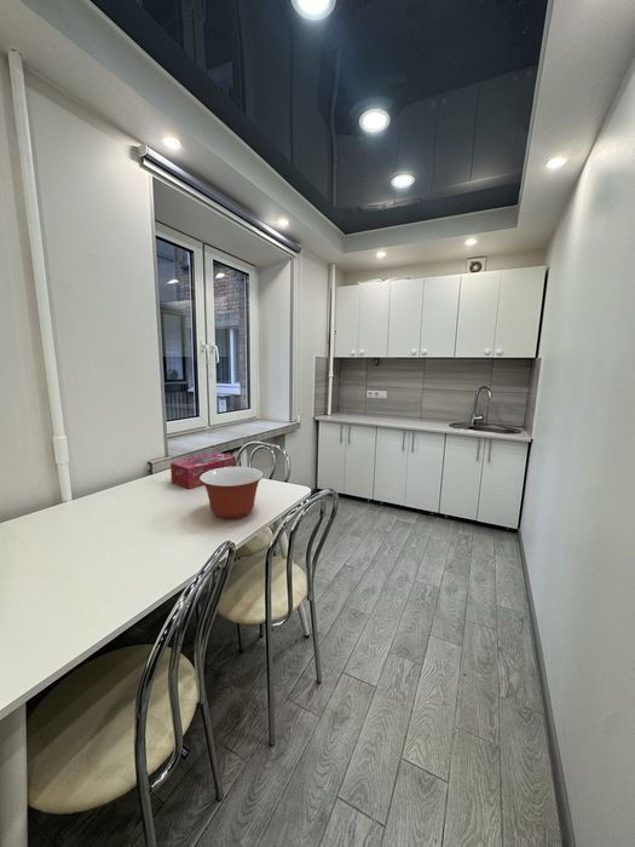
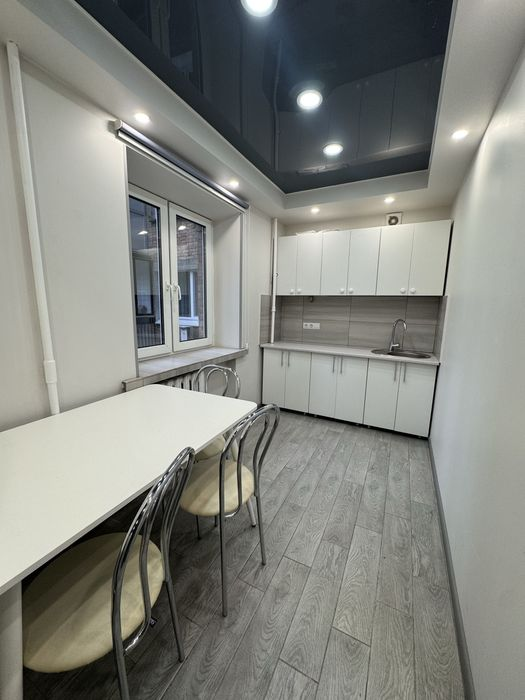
- tissue box [169,451,237,490]
- mixing bowl [200,466,265,520]
